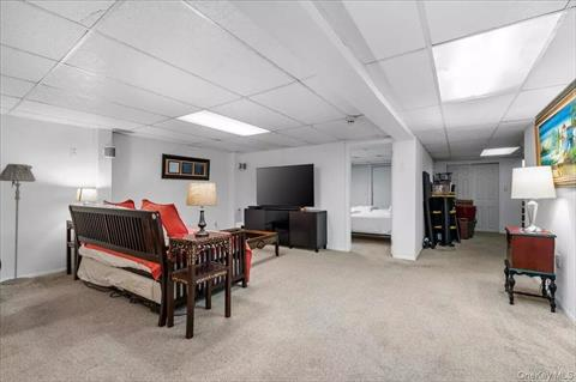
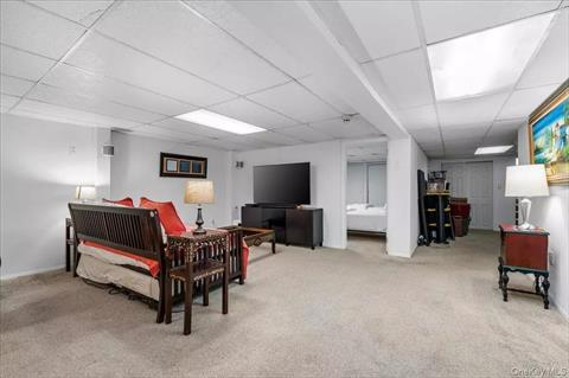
- floor lamp [0,163,36,286]
